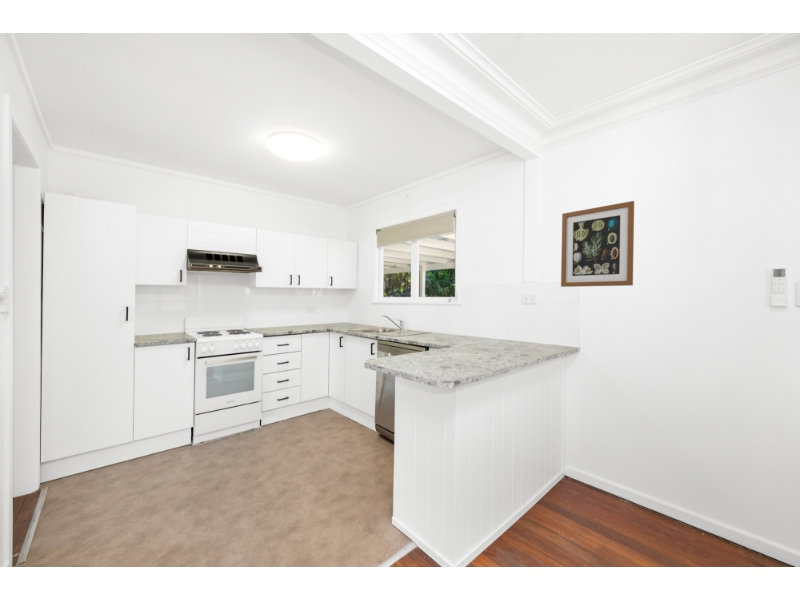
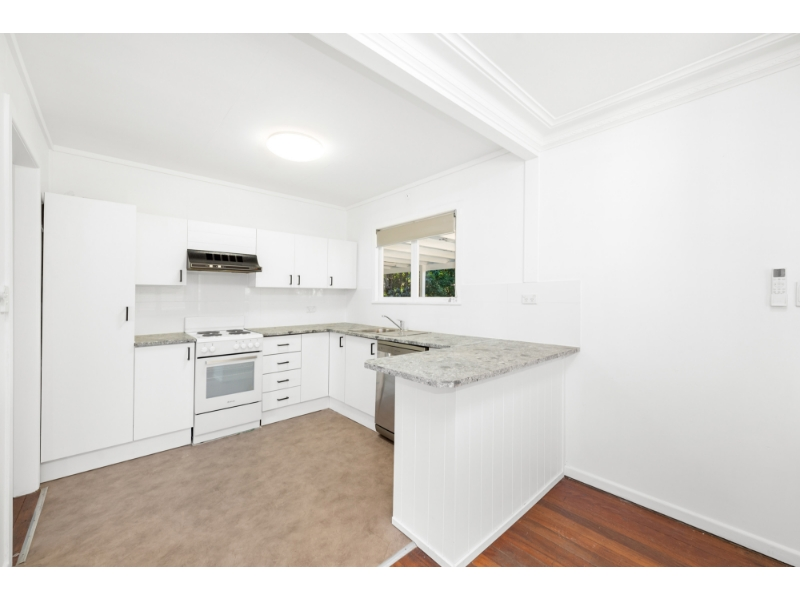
- wall art [560,200,635,288]
